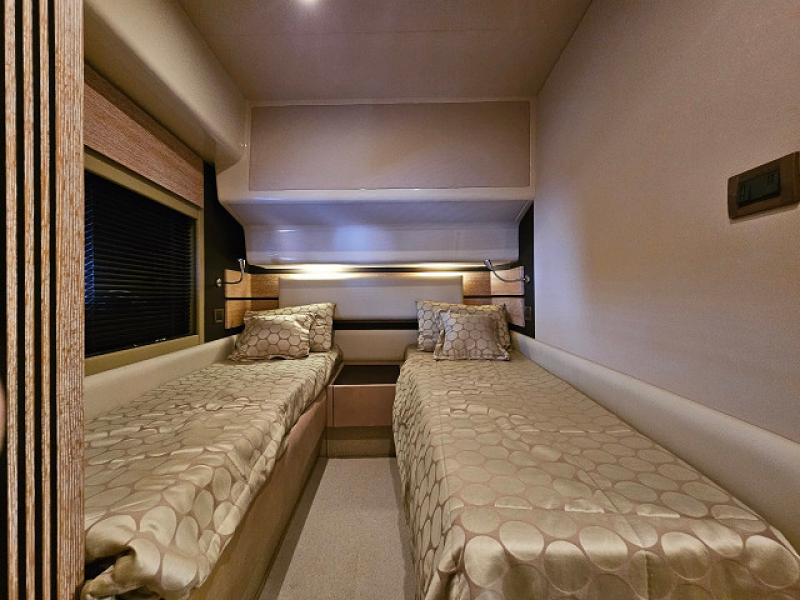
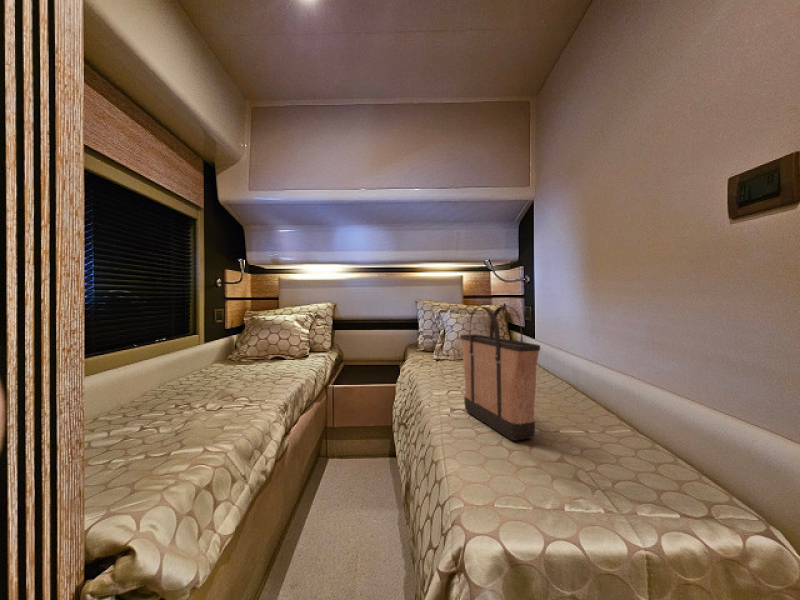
+ shopping bag [459,305,541,442]
